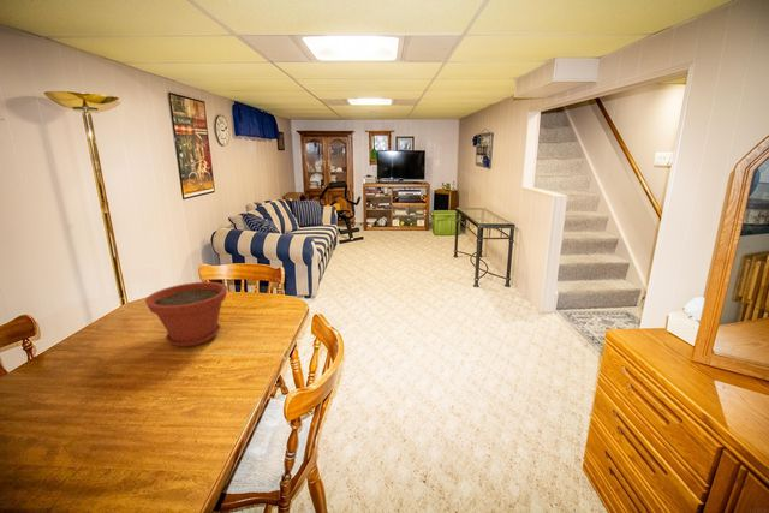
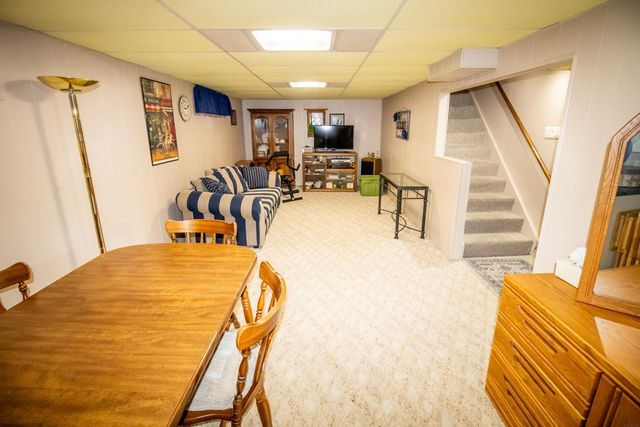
- plant pot [144,281,228,348]
